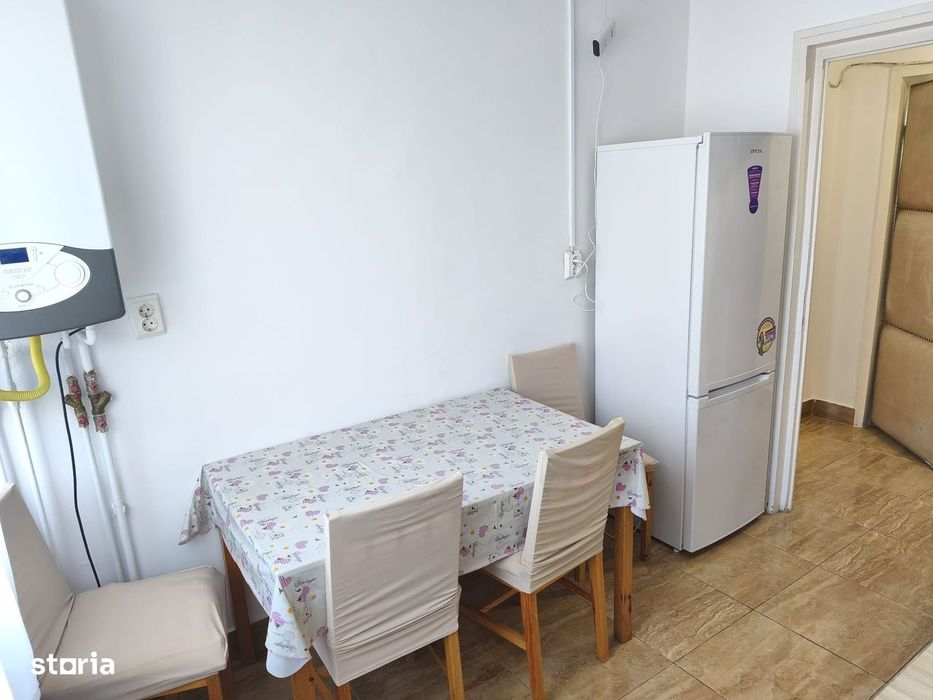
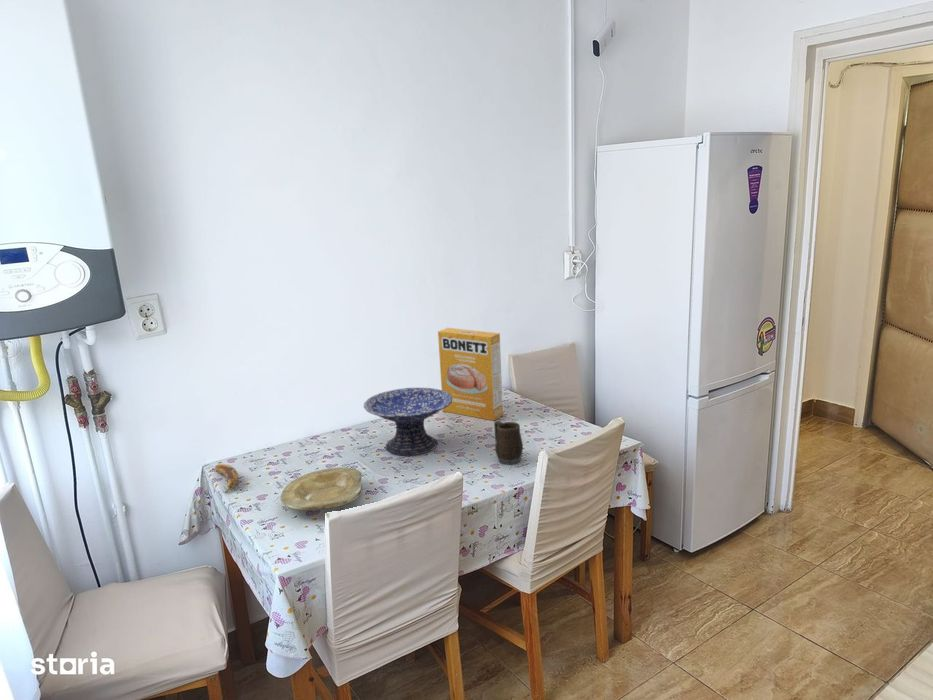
+ plate [279,467,363,512]
+ decorative bowl [363,387,452,456]
+ banana [214,463,239,494]
+ mug [493,420,524,465]
+ cereal box [437,327,504,422]
